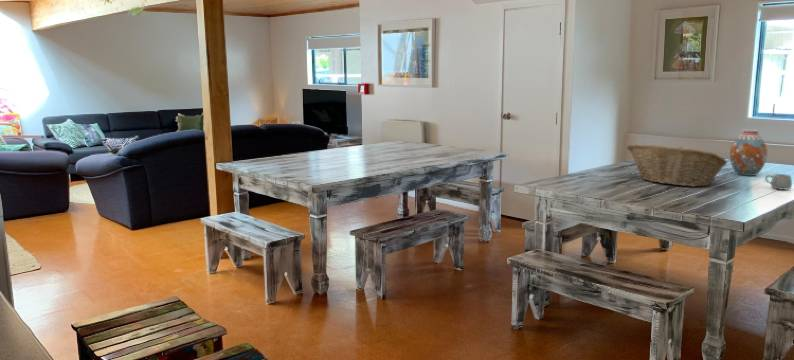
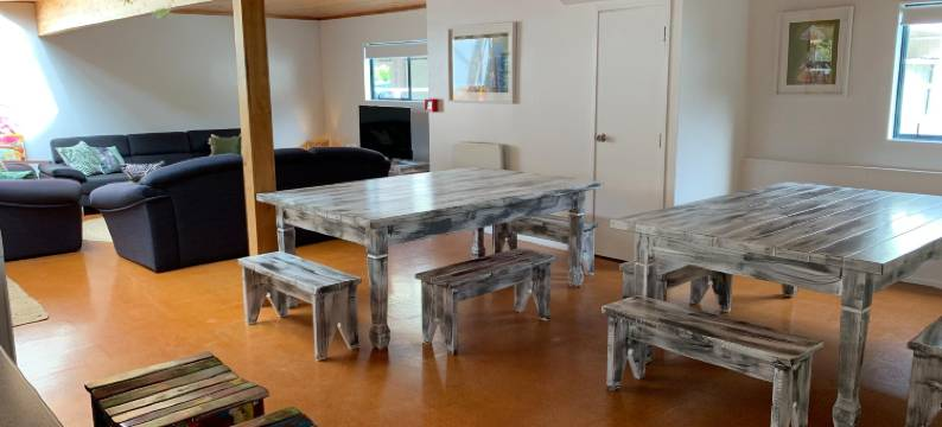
- mug [764,173,793,191]
- vase [729,129,768,177]
- fruit basket [626,142,729,188]
